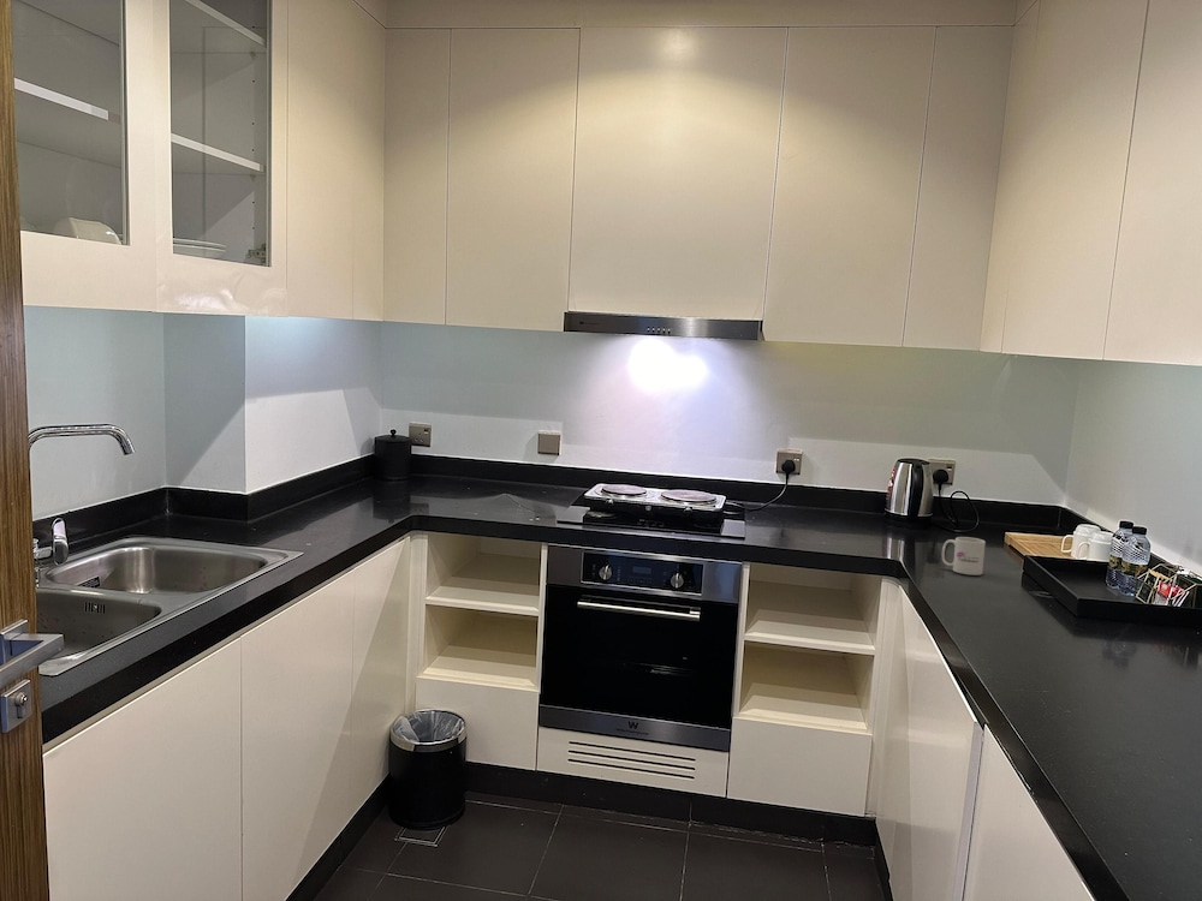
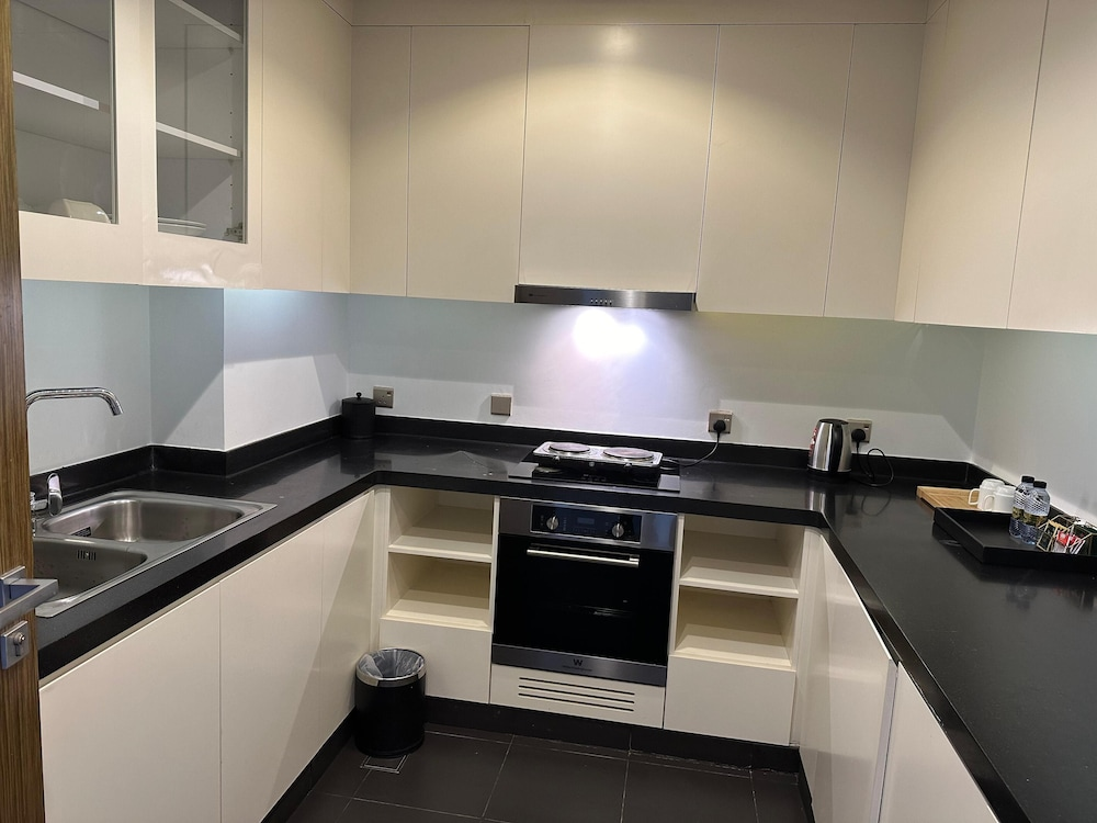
- mug [941,536,987,577]
